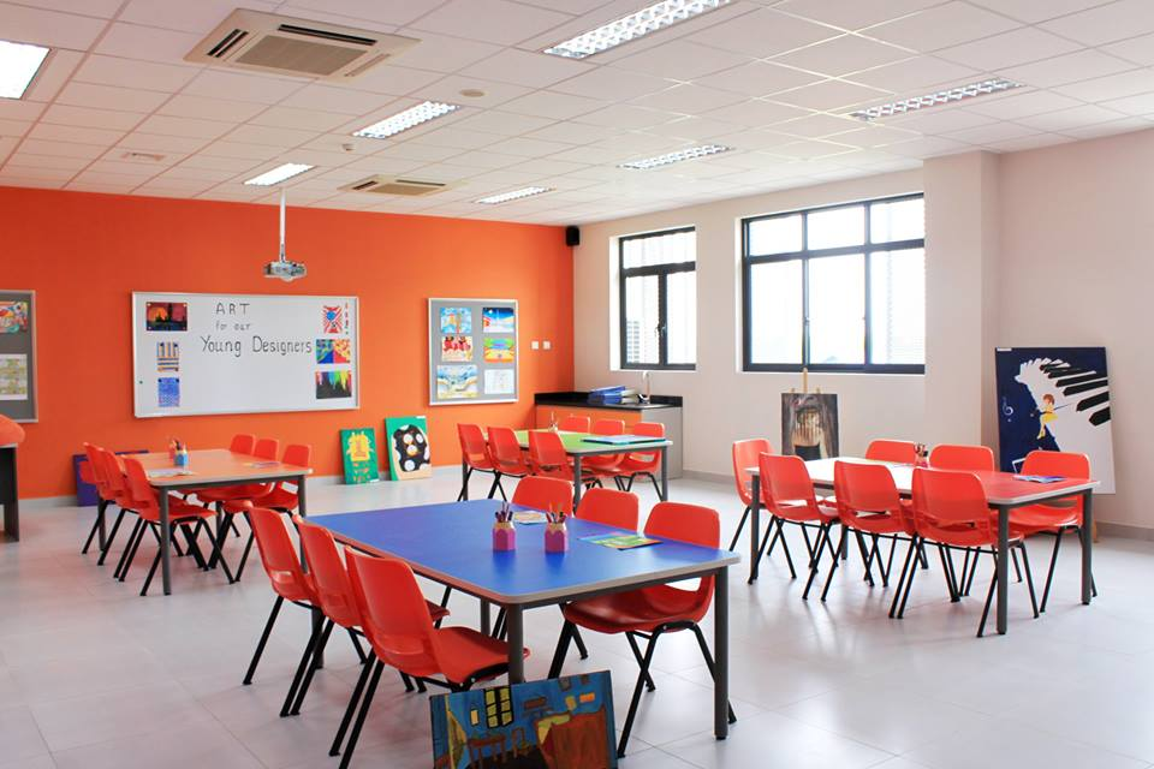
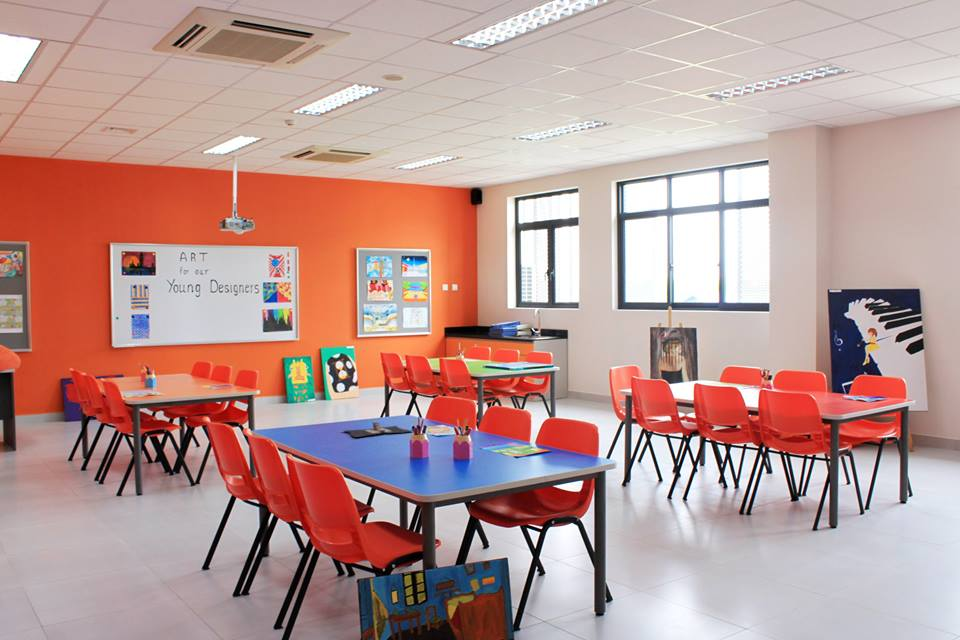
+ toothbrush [344,420,412,438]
